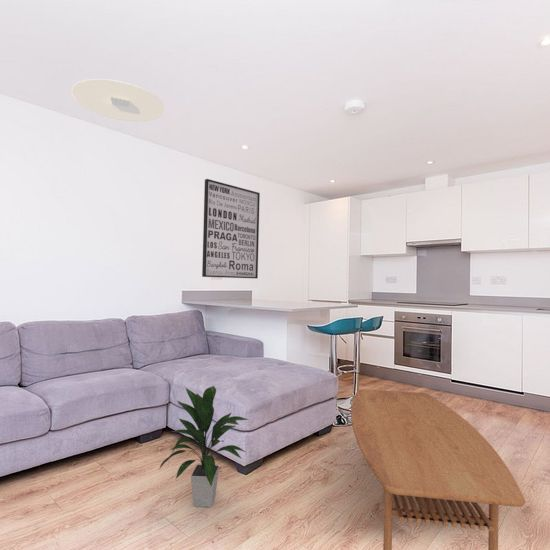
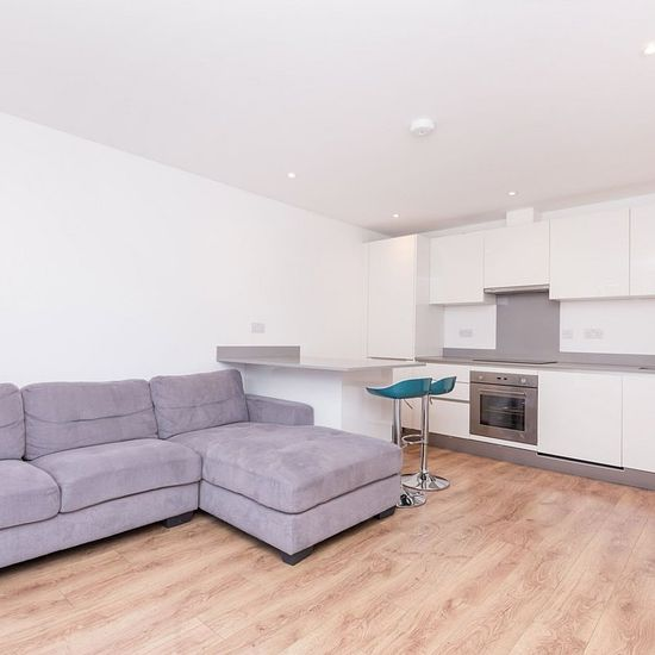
- indoor plant [158,385,250,508]
- ceiling light [70,78,166,122]
- coffee table [350,388,526,550]
- wall art [201,178,261,279]
